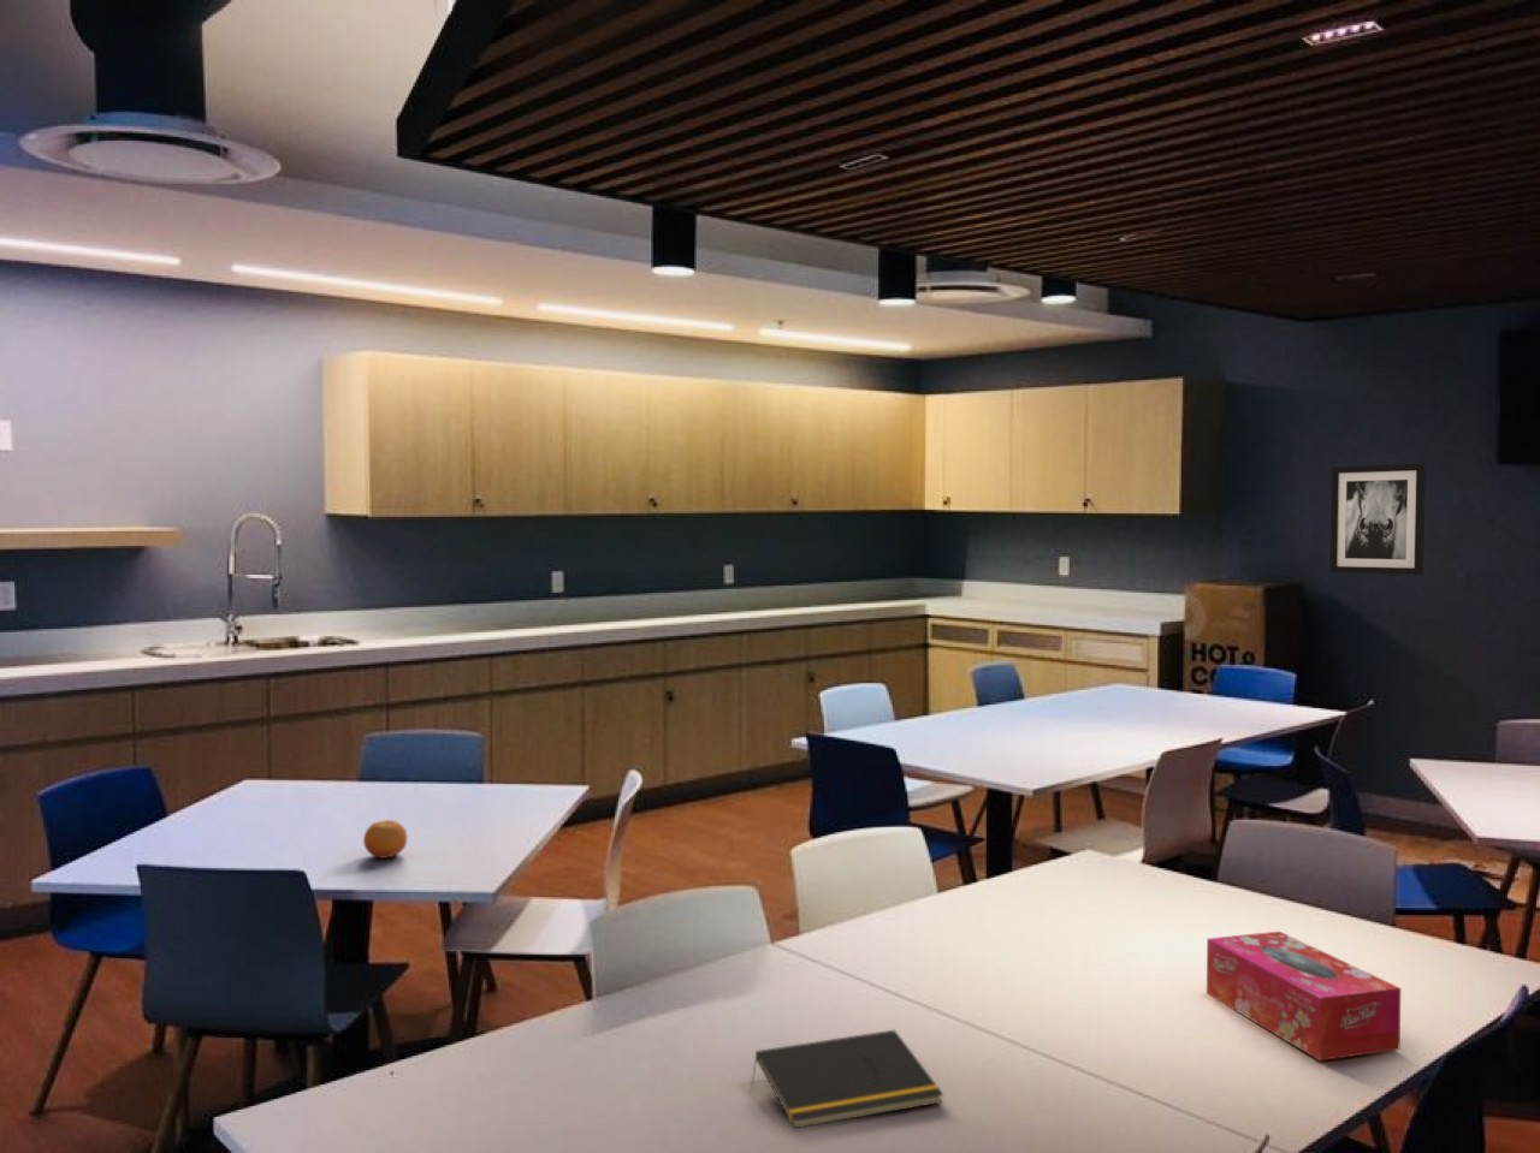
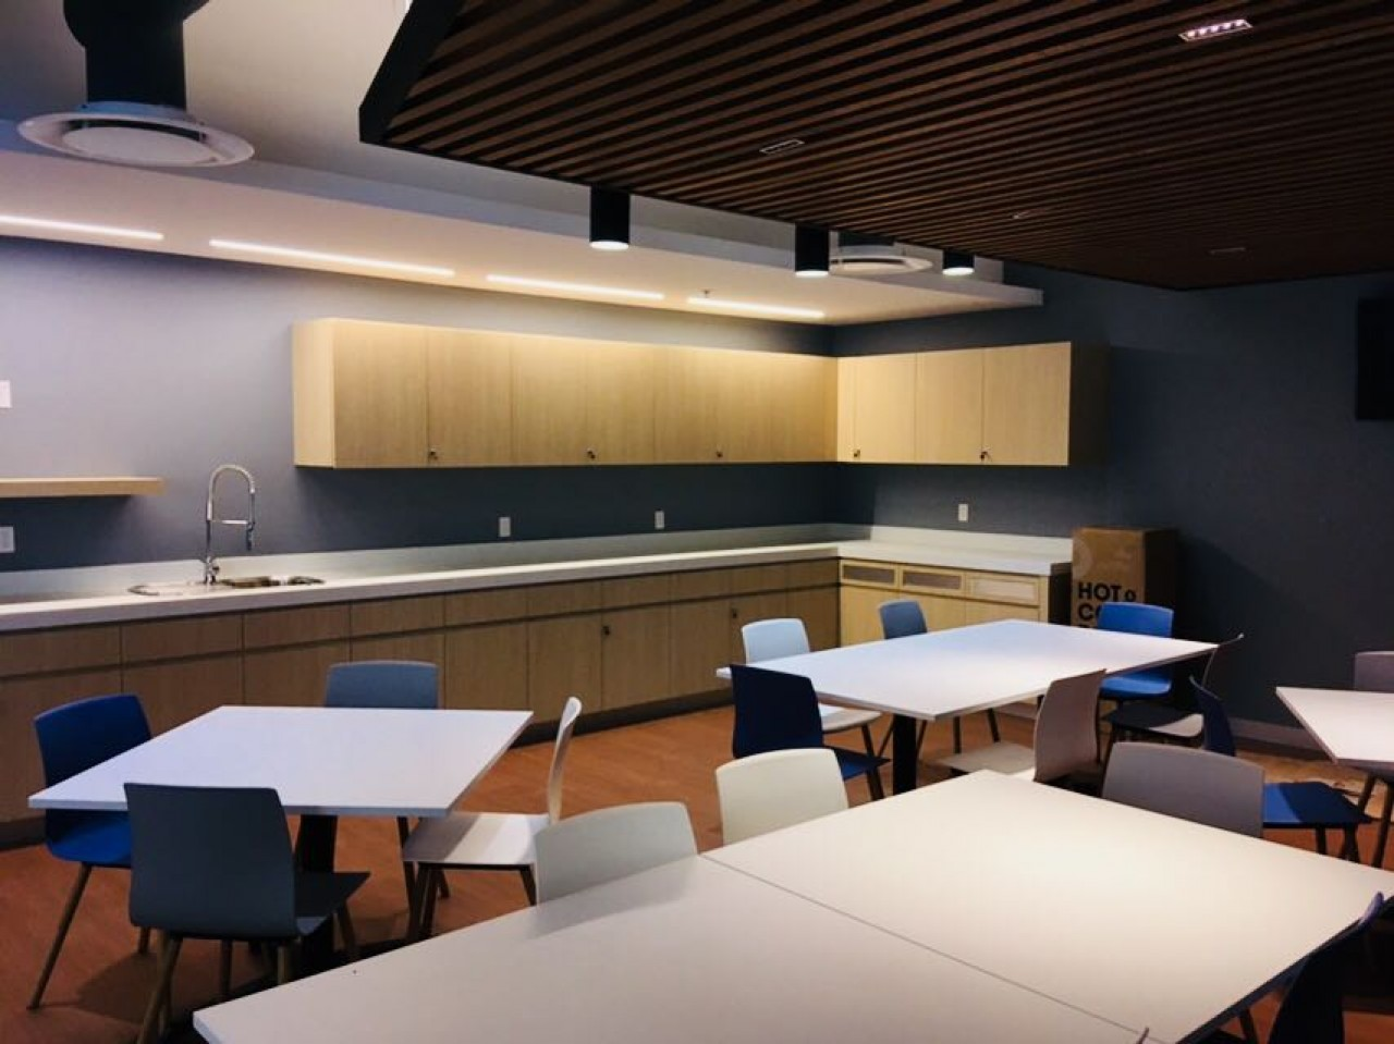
- fruit [362,819,408,860]
- tissue box [1206,930,1402,1062]
- notepad [751,1029,944,1130]
- wall art [1329,463,1427,576]
